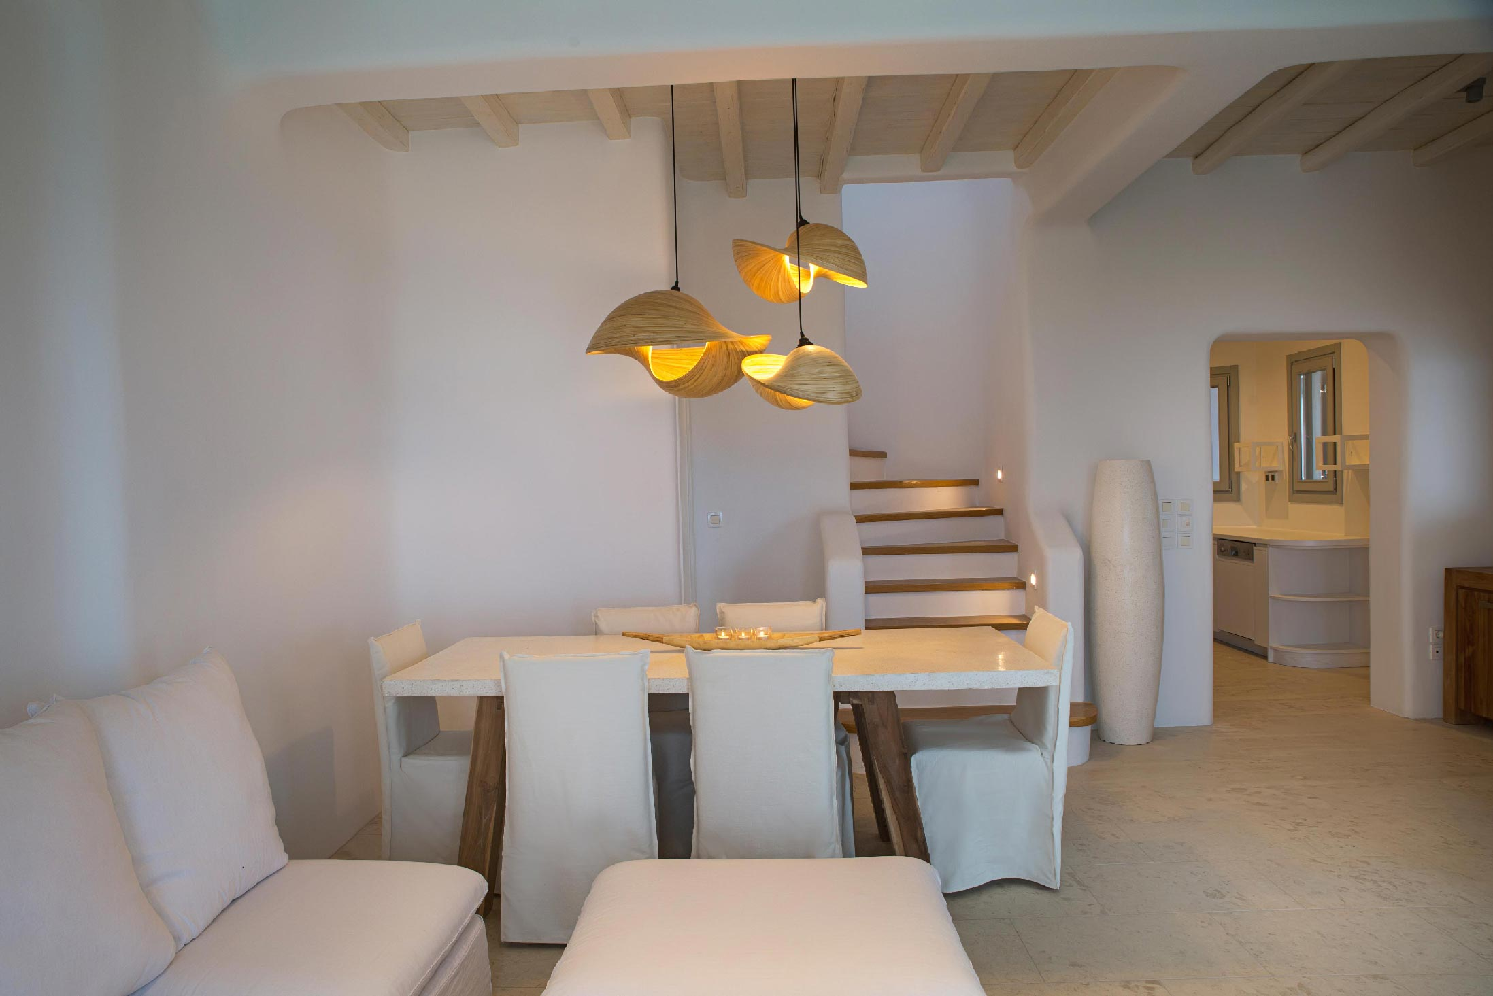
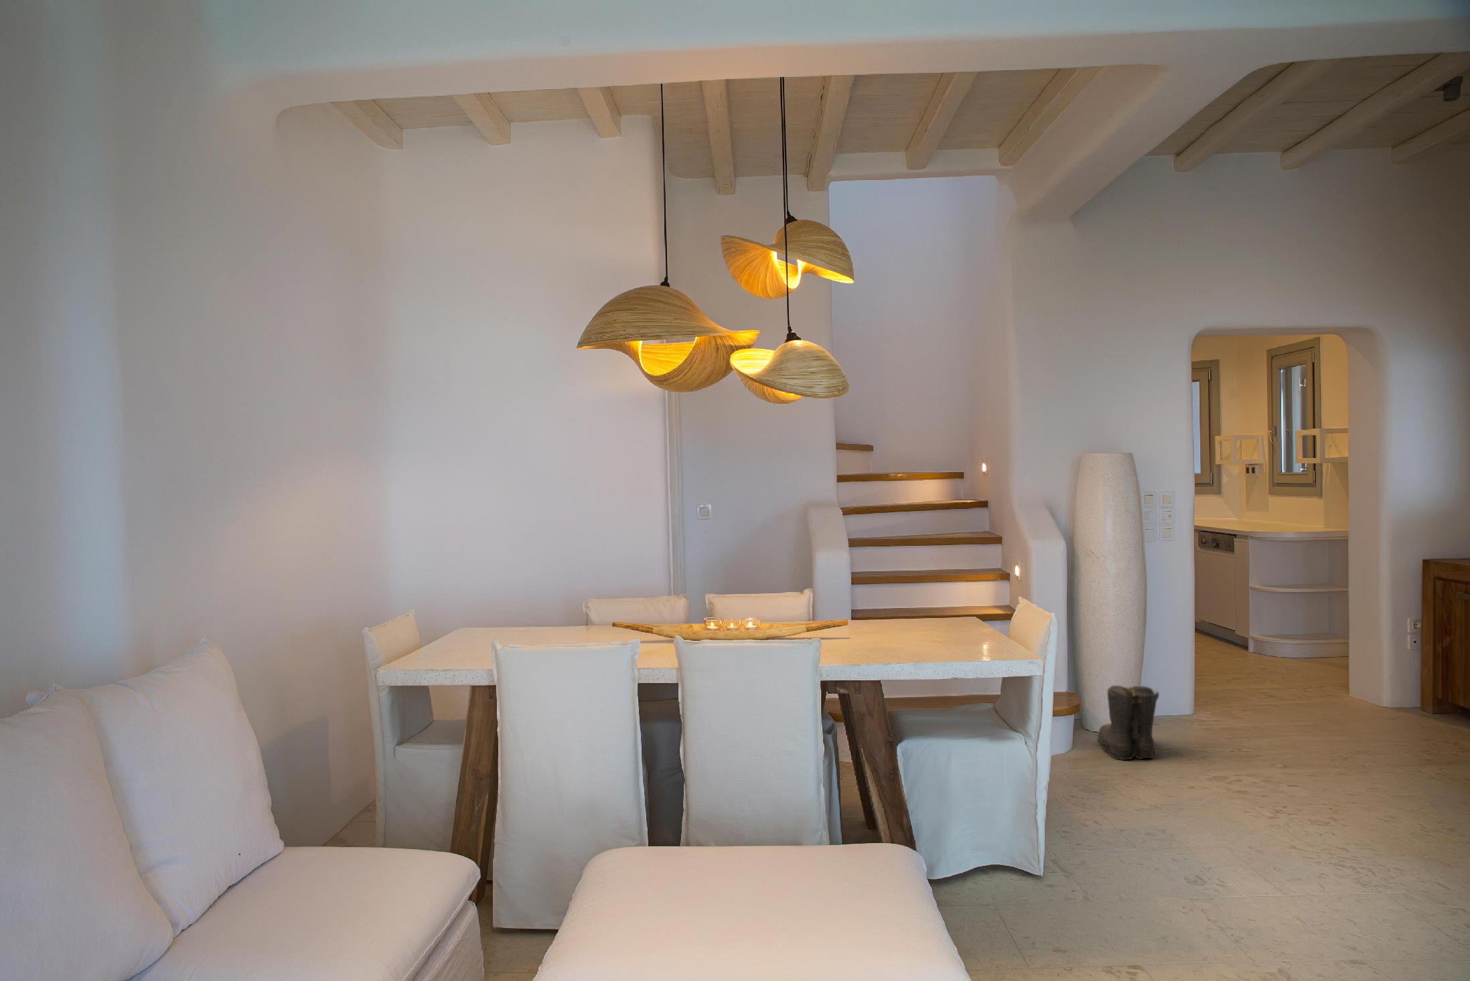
+ boots [1095,684,1160,761]
